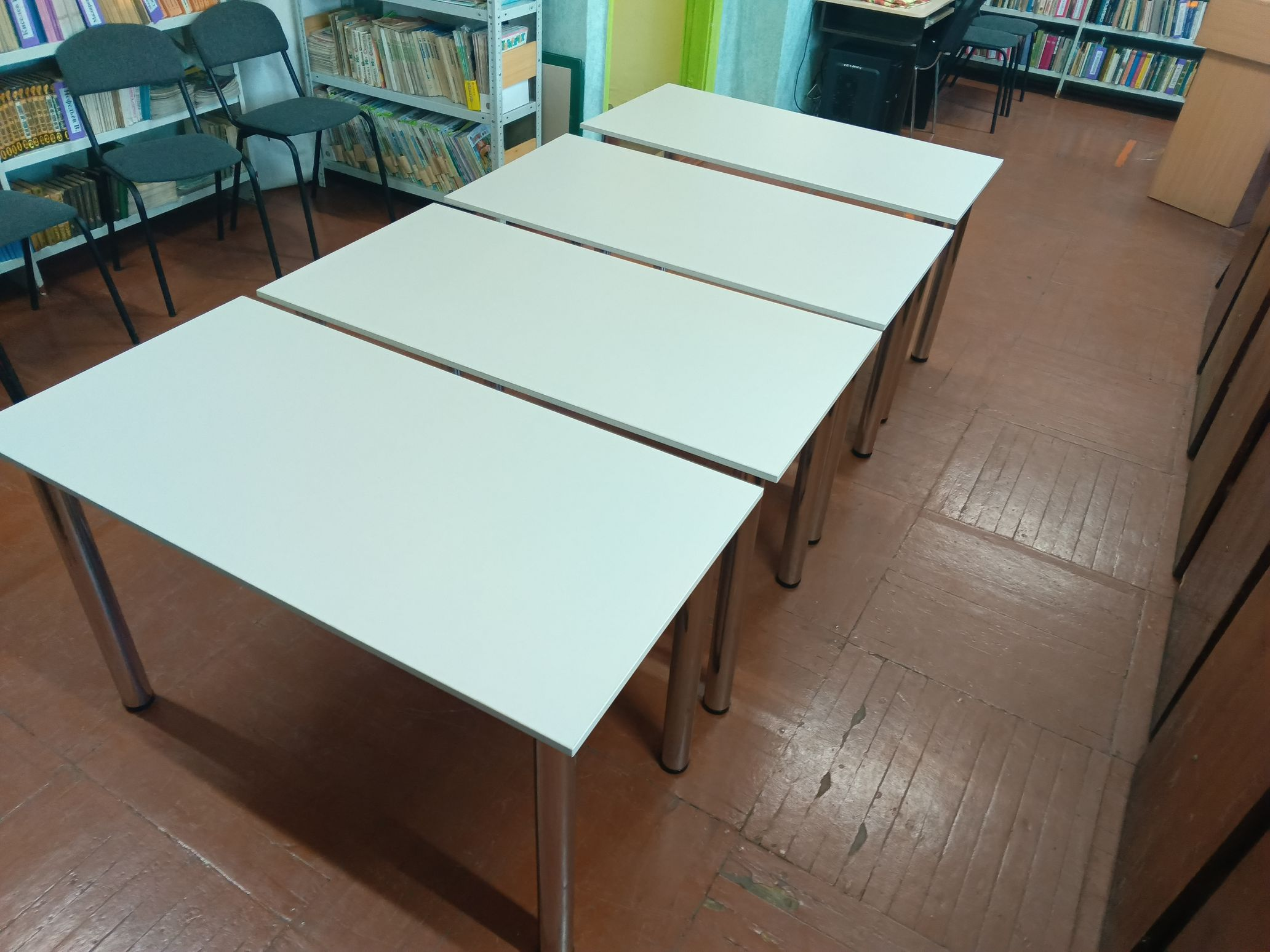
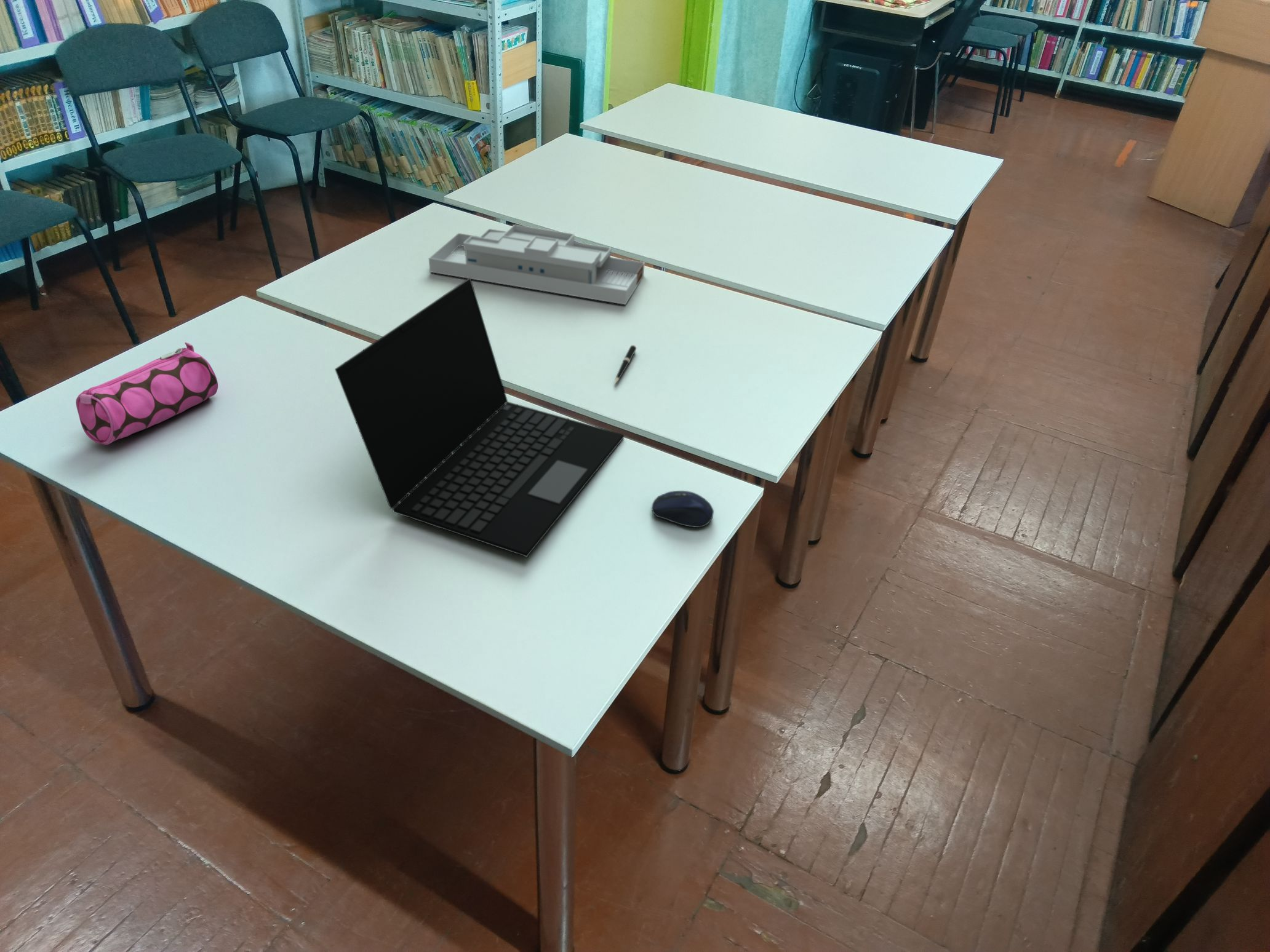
+ desk organizer [428,224,645,306]
+ pen [614,344,637,385]
+ pencil case [76,342,218,445]
+ computer mouse [651,490,714,528]
+ laptop [334,279,625,558]
